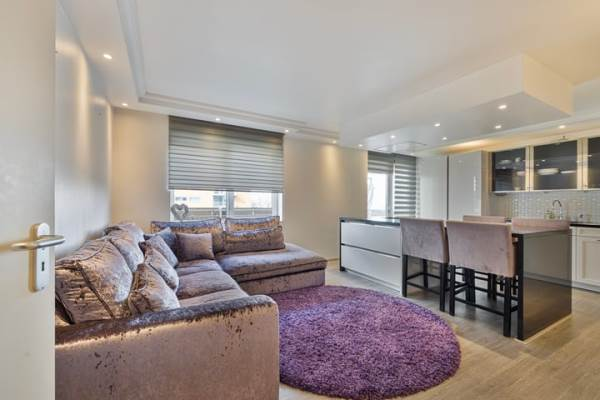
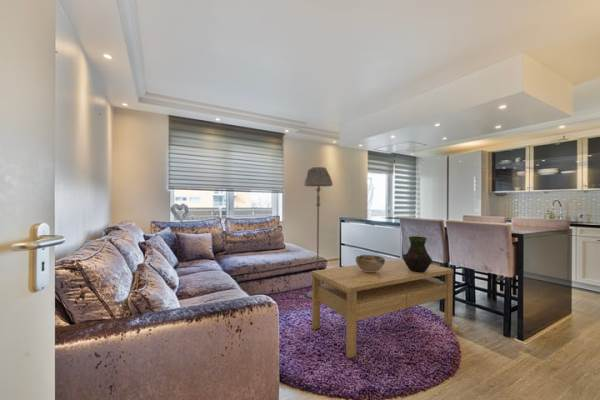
+ coffee table [311,258,454,359]
+ vase [402,235,433,272]
+ decorative bowl [355,254,386,272]
+ floor lamp [303,166,334,300]
